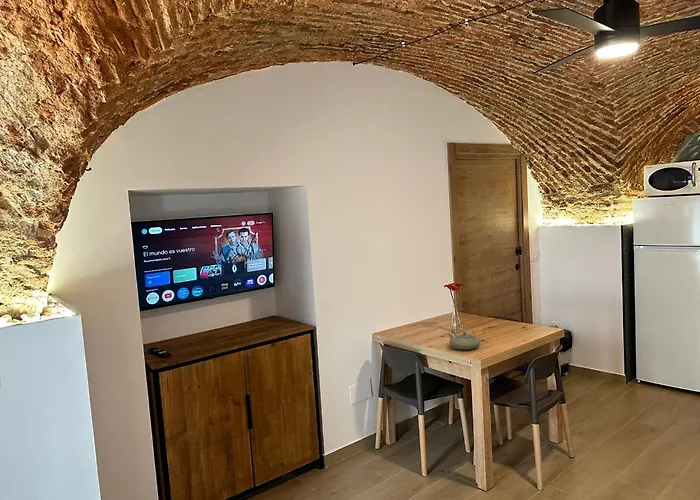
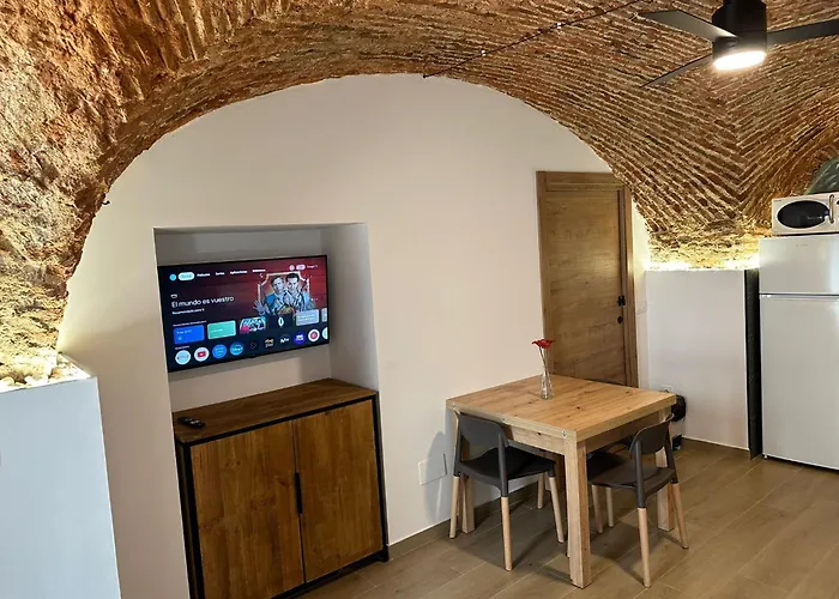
- teapot [447,322,482,351]
